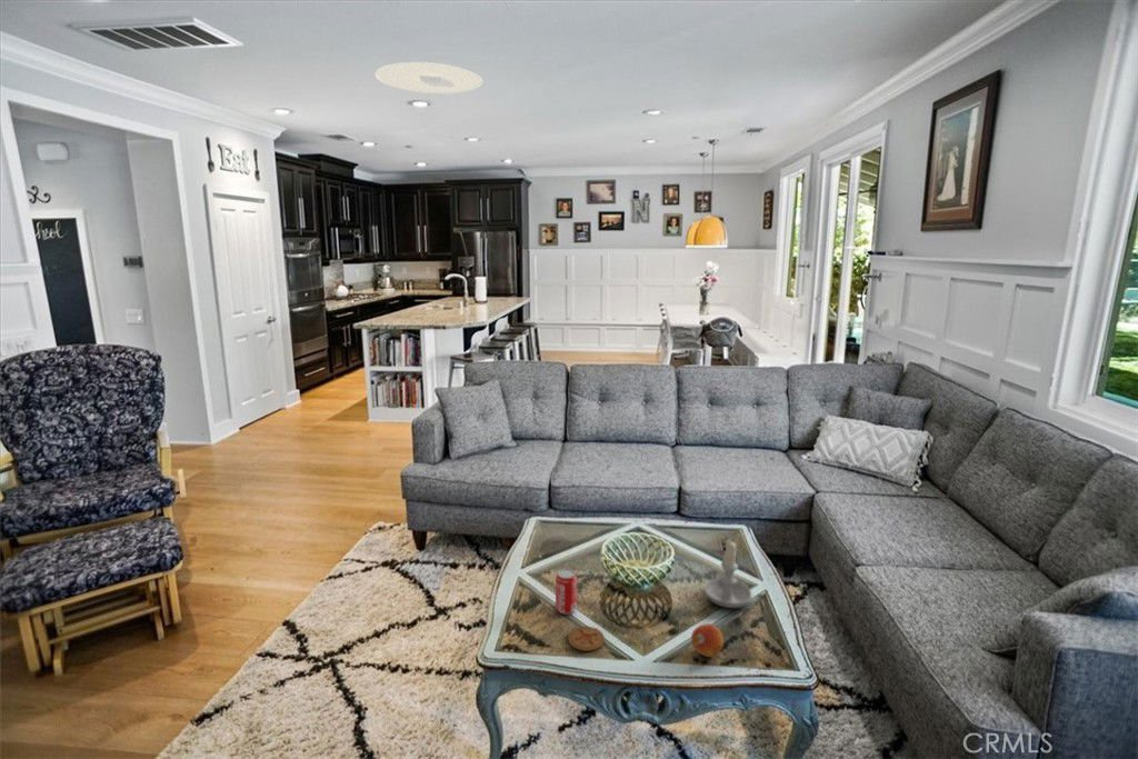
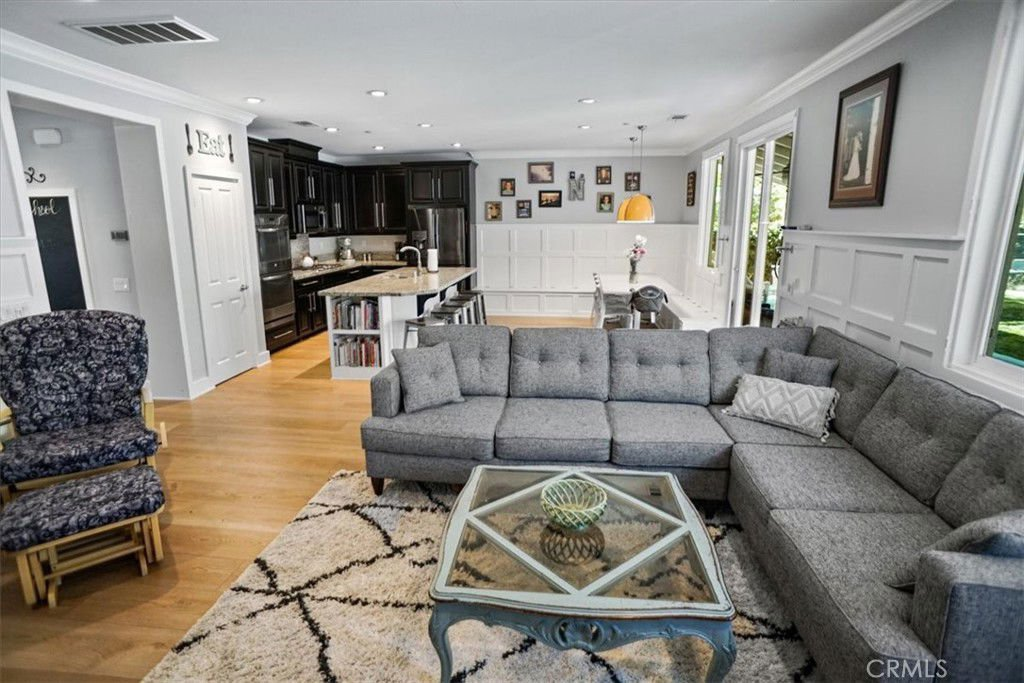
- beverage can [555,568,578,616]
- coaster [567,626,606,652]
- candle [703,538,752,609]
- fruit [690,622,725,658]
- ceiling light [375,61,485,94]
